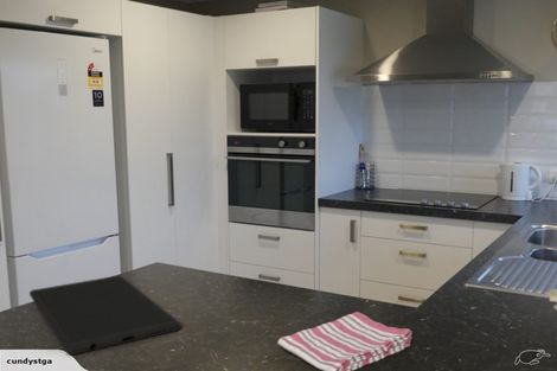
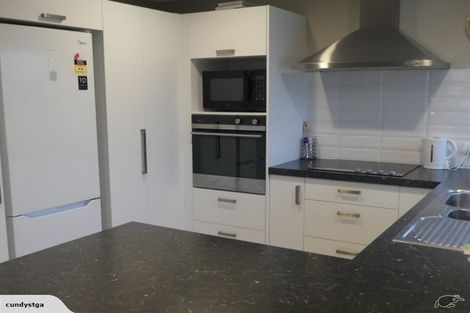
- cutting board [28,274,183,357]
- dish towel [277,311,414,371]
